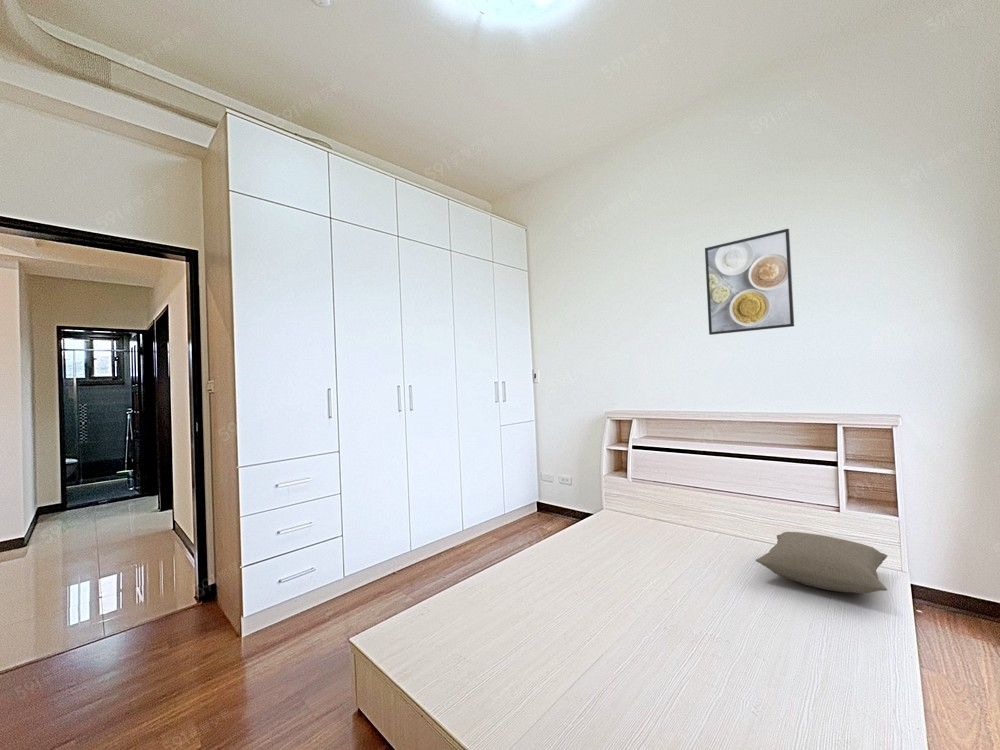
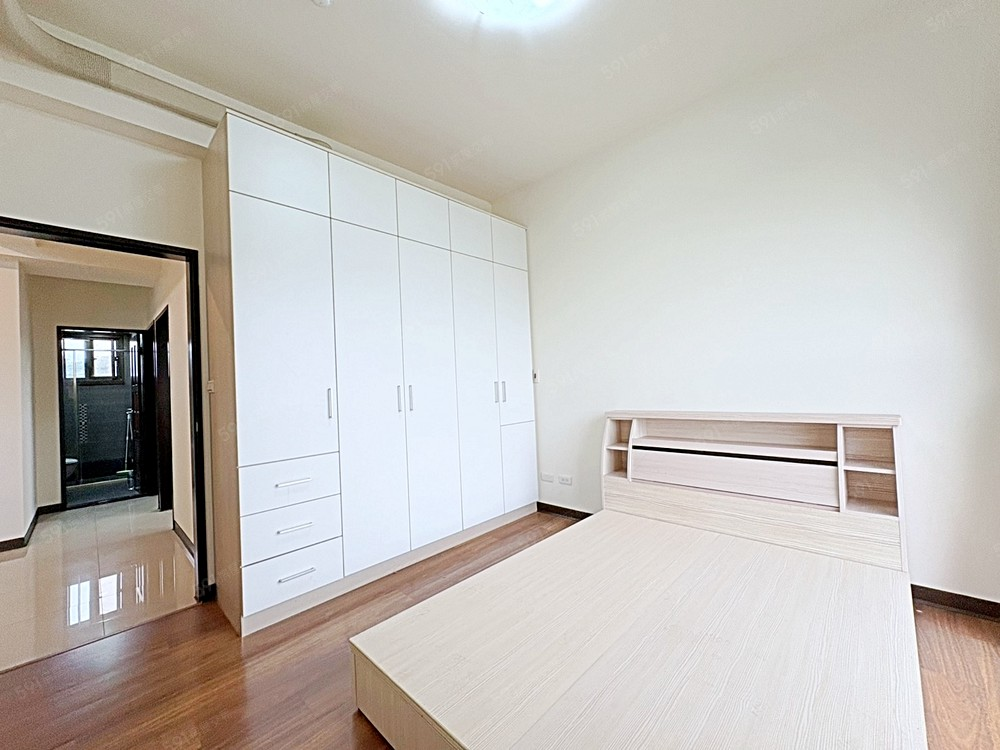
- pillow [755,531,888,594]
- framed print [704,228,795,336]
